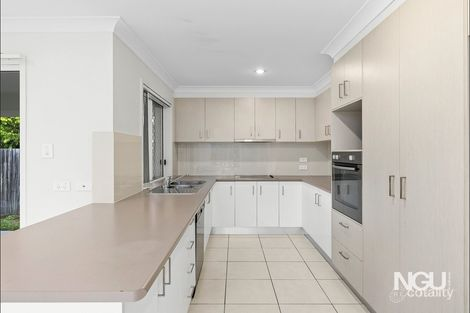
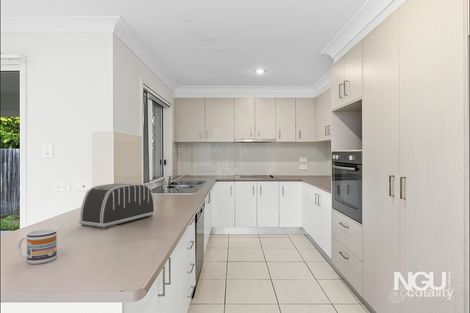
+ mug [16,228,58,265]
+ toaster [78,182,155,229]
